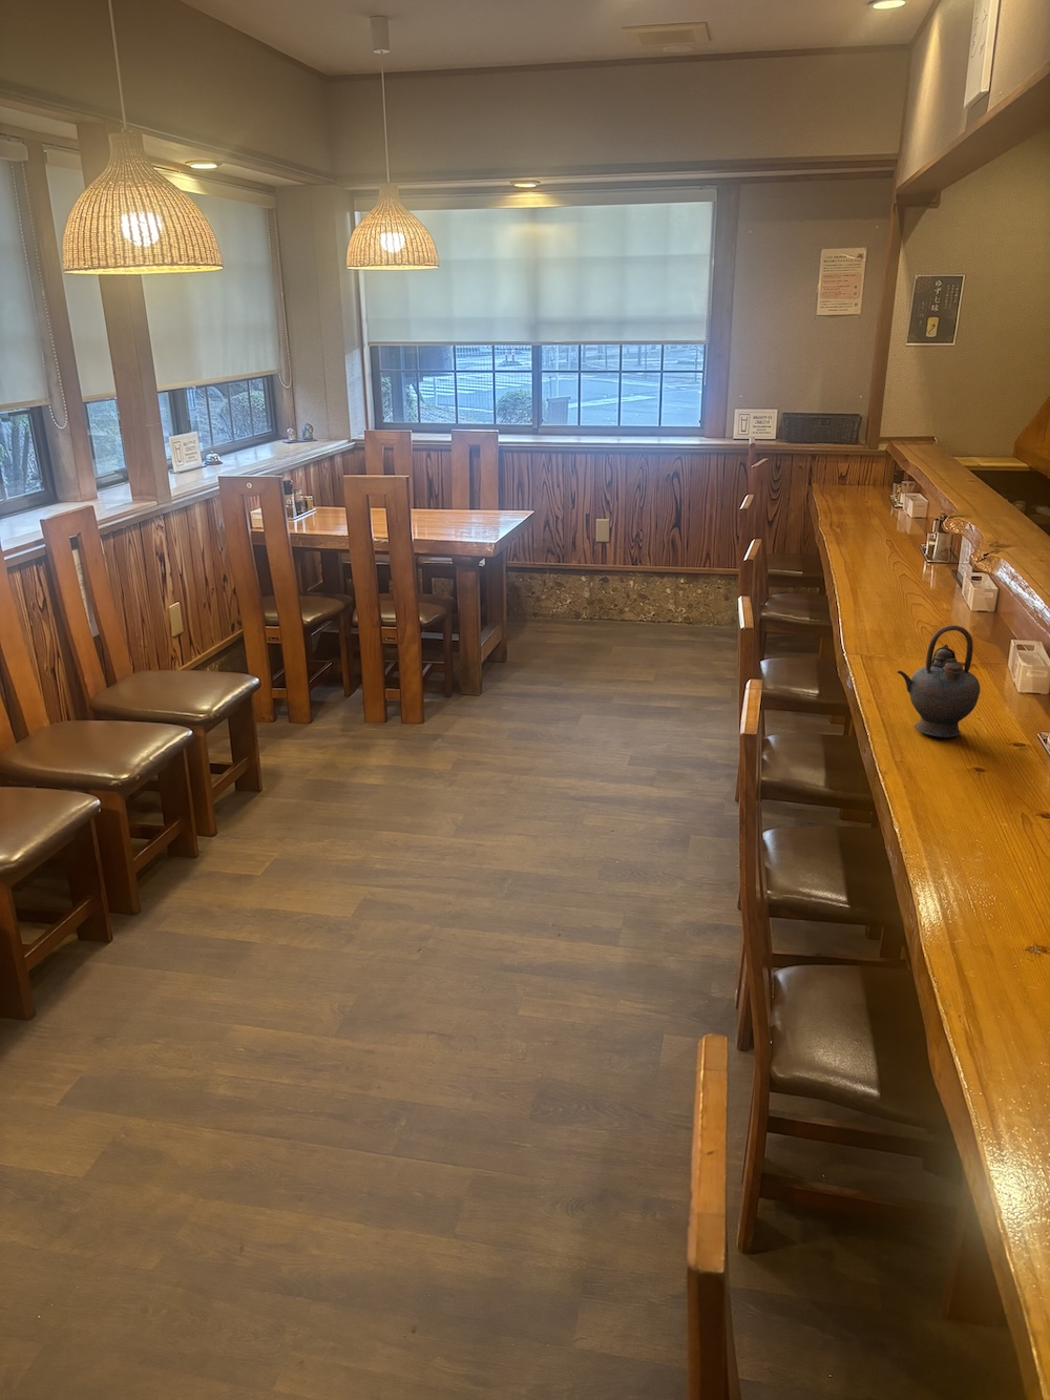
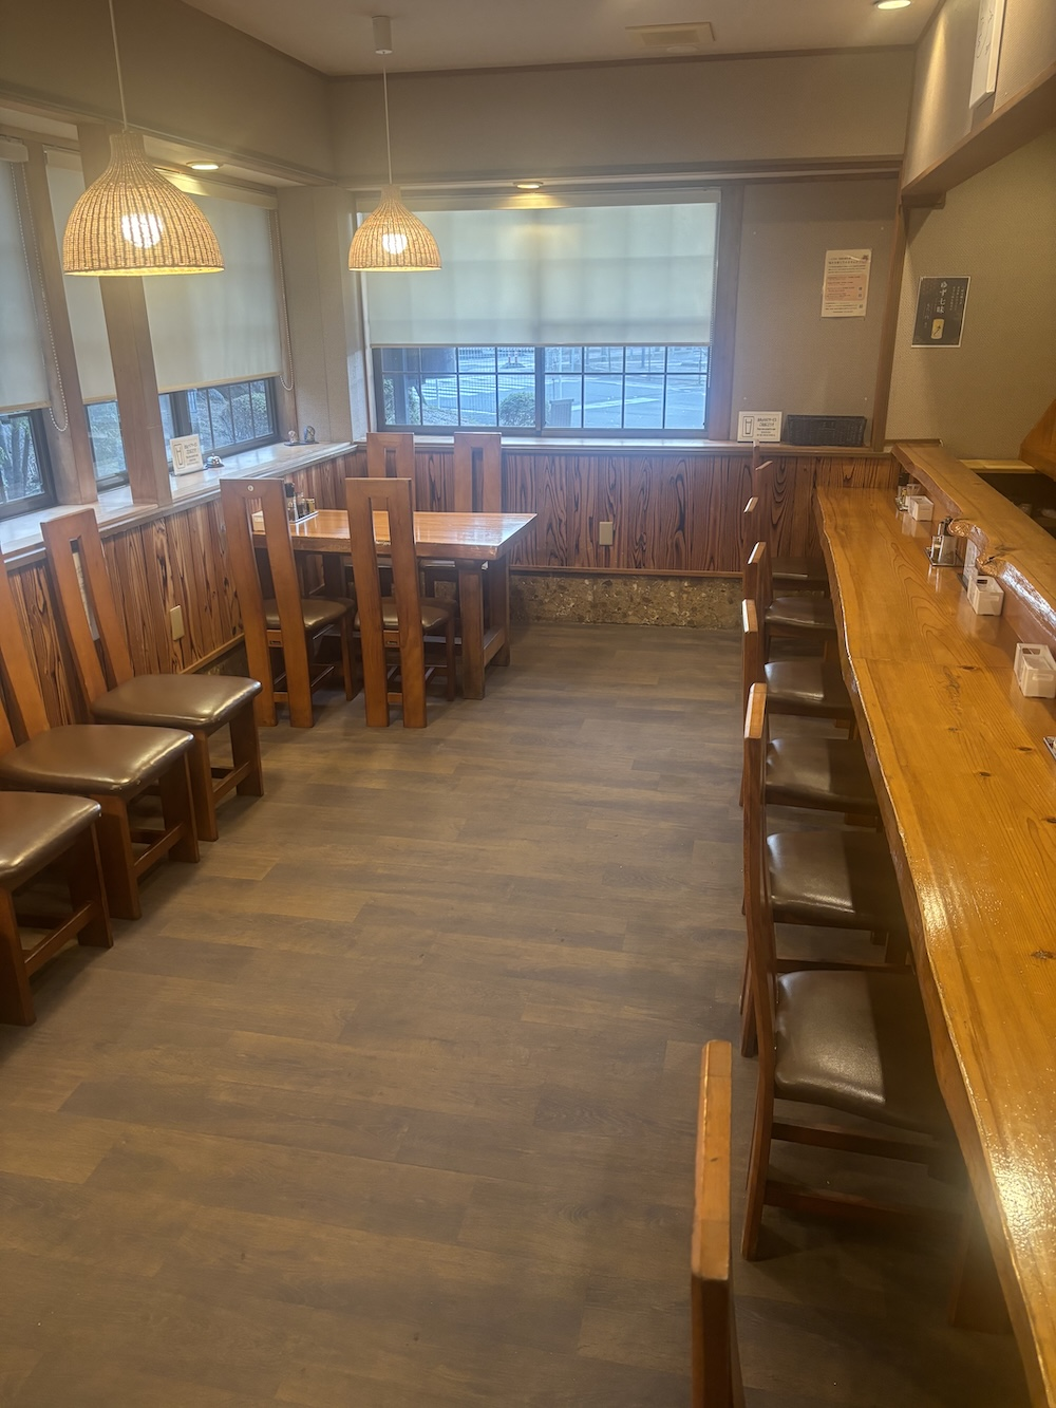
- teapot [897,623,982,738]
